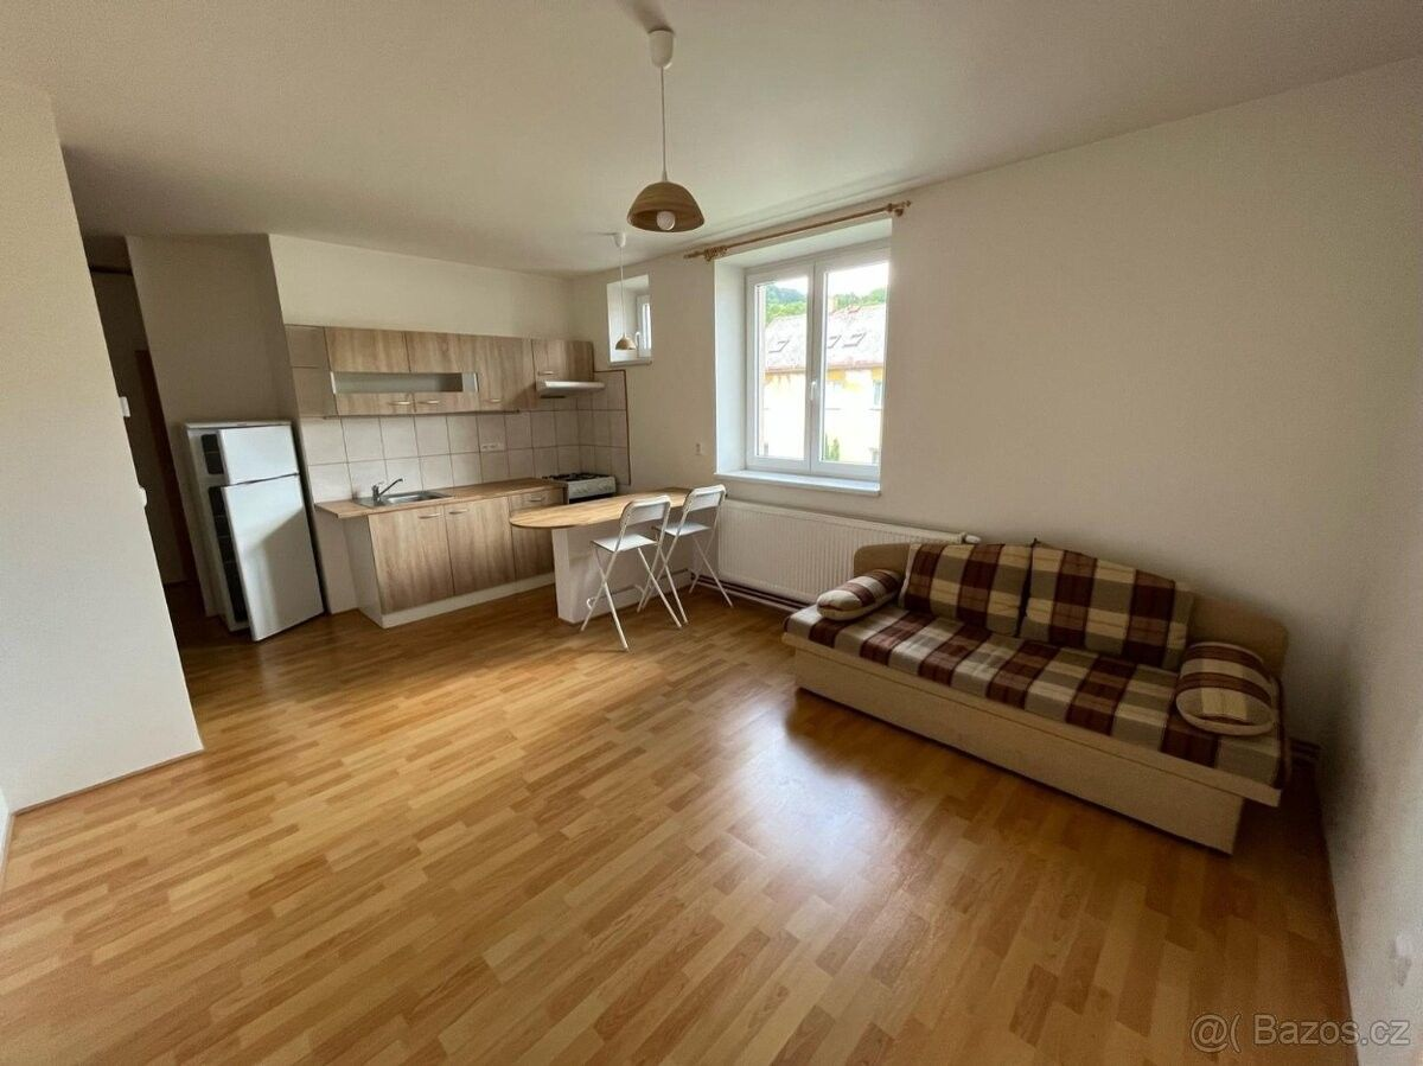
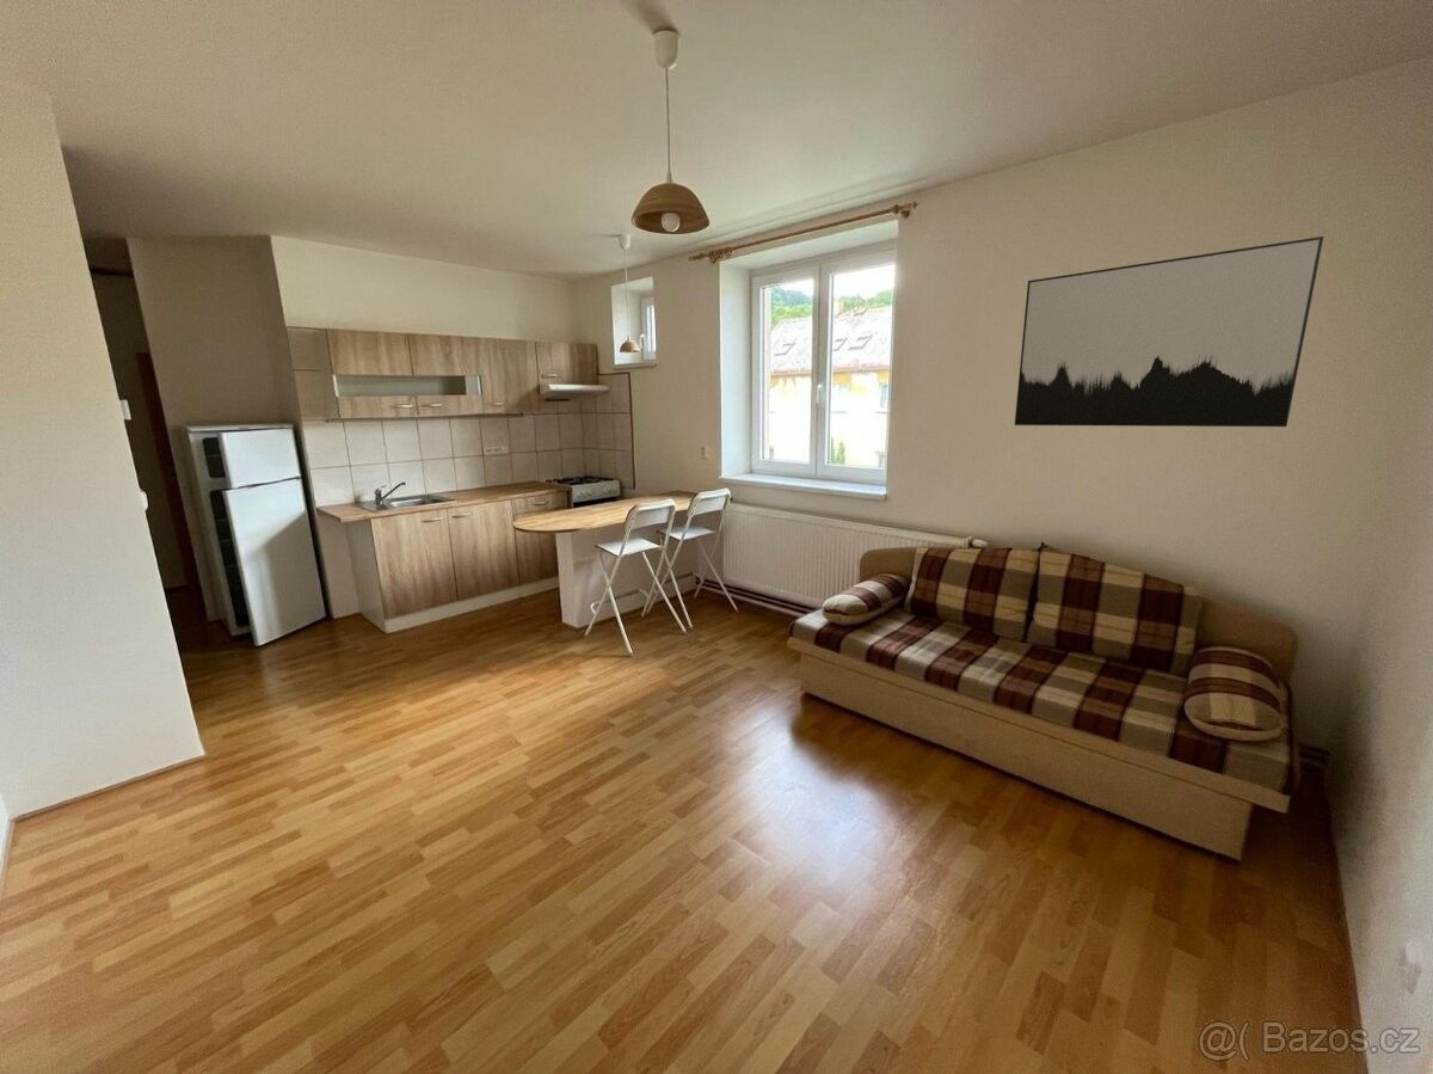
+ wall art [1014,235,1324,428]
